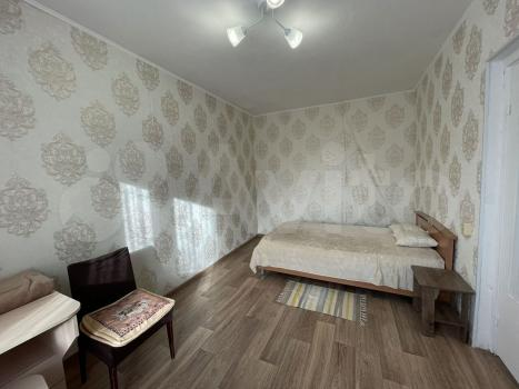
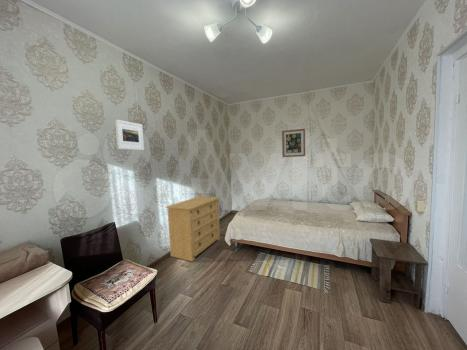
+ wall art [281,128,306,158]
+ dresser [165,195,221,262]
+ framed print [114,119,145,151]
